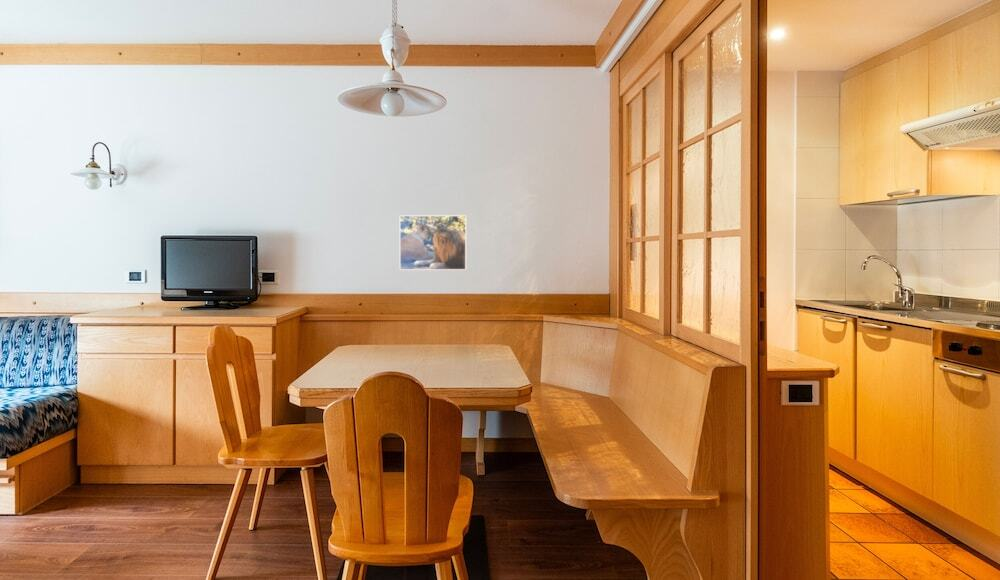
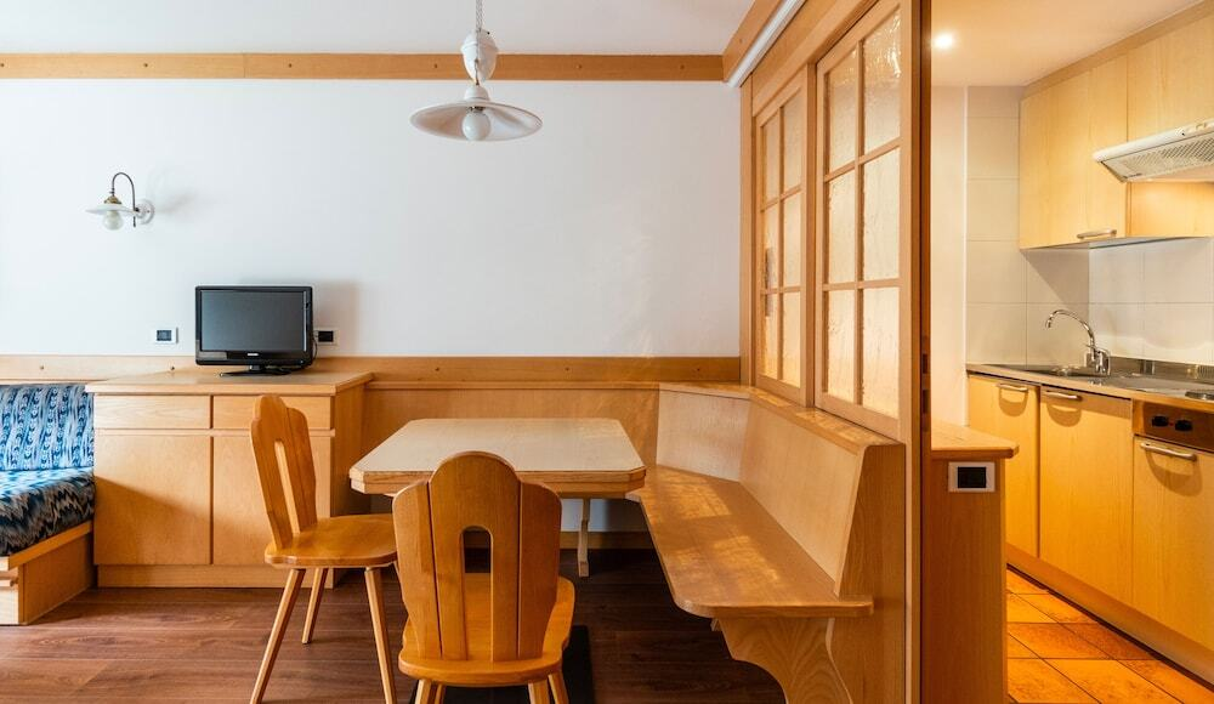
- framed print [399,215,467,271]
